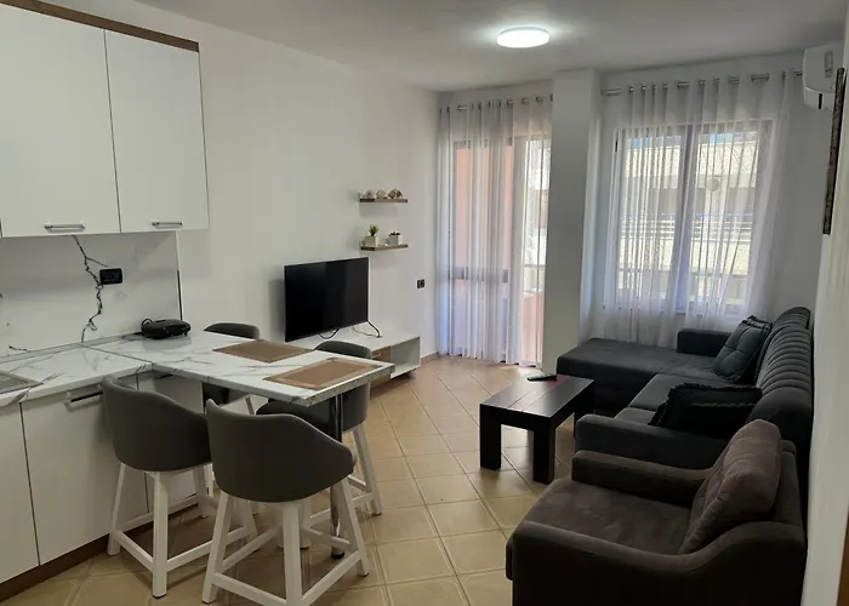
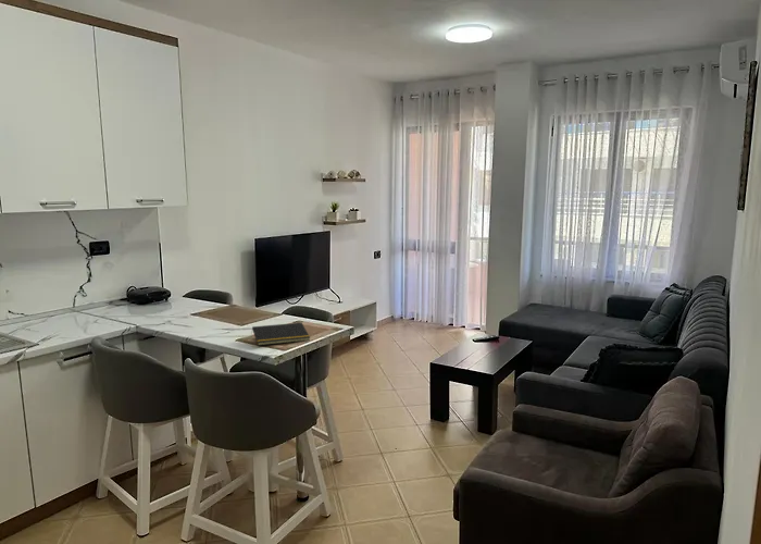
+ notepad [250,321,311,347]
